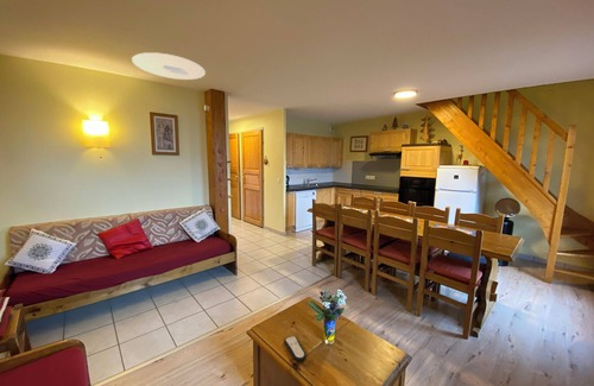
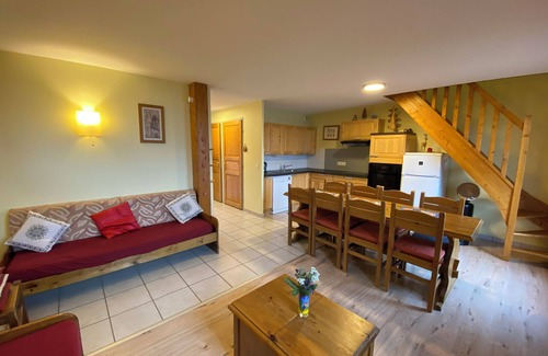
- remote control [283,335,308,362]
- ceiling light [131,51,207,81]
